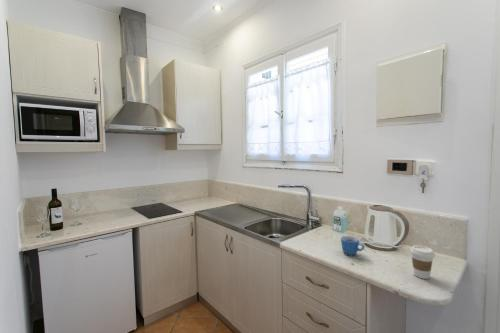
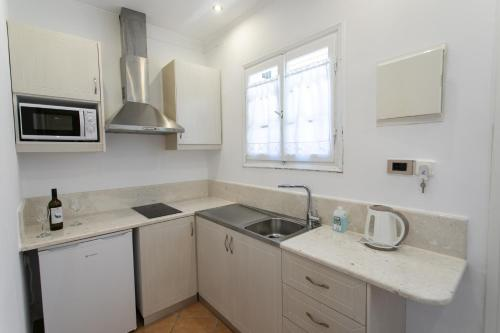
- coffee cup [409,244,436,280]
- mug [340,235,365,256]
